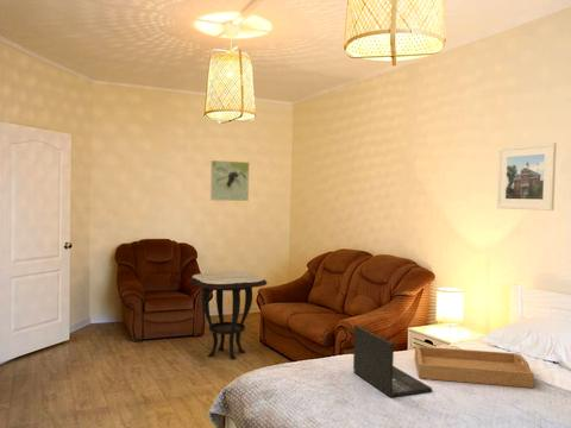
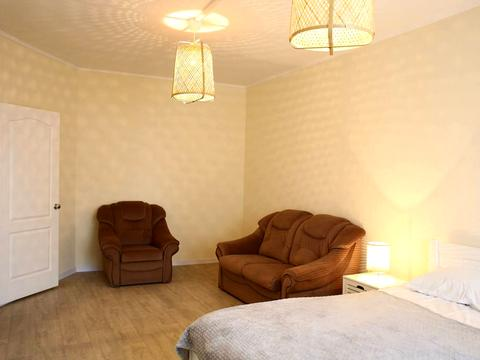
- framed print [496,141,558,212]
- serving tray [414,345,534,389]
- laptop [352,323,433,398]
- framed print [209,159,250,202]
- side table [188,271,268,361]
